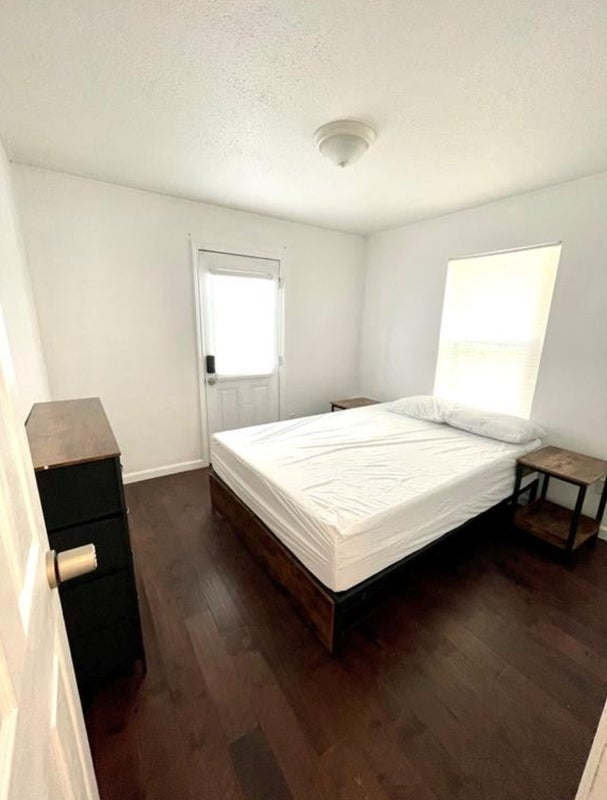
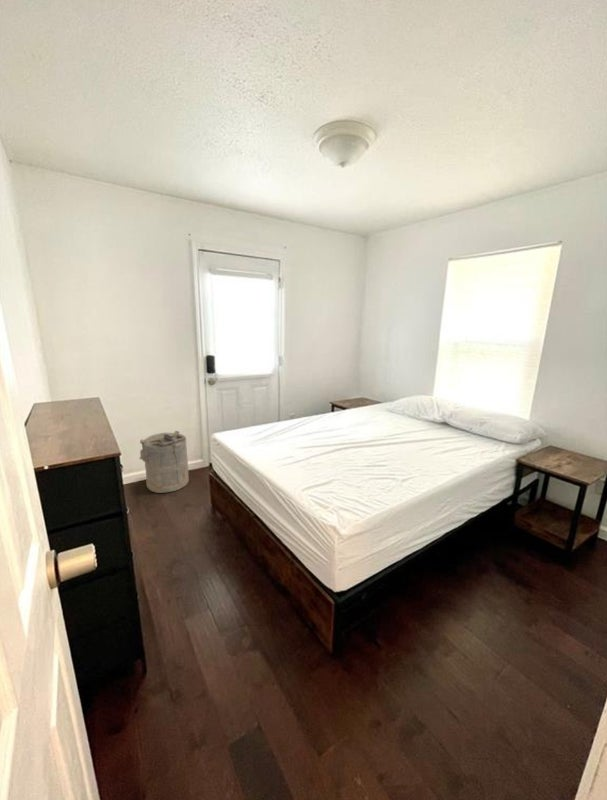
+ laundry hamper [138,430,190,494]
